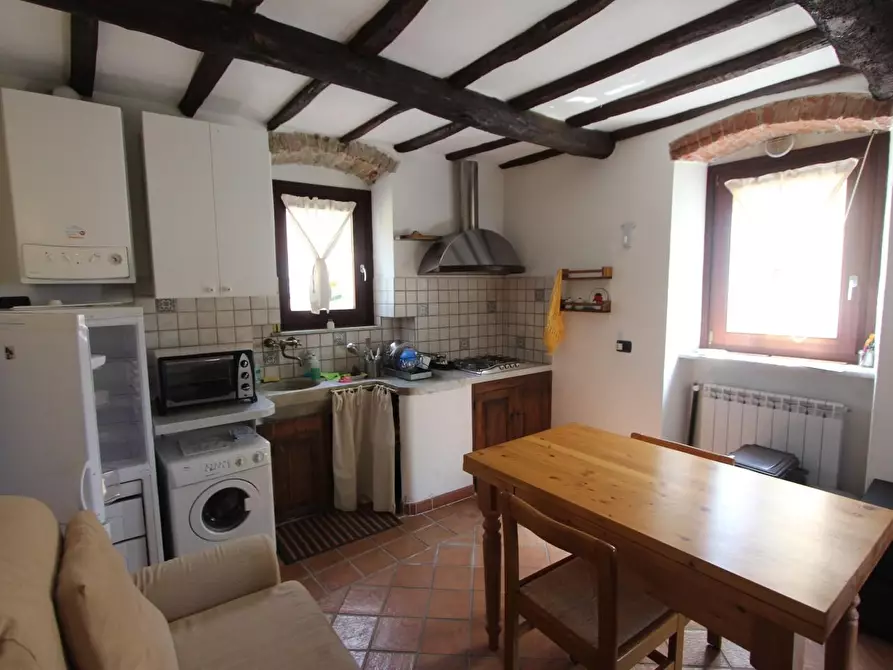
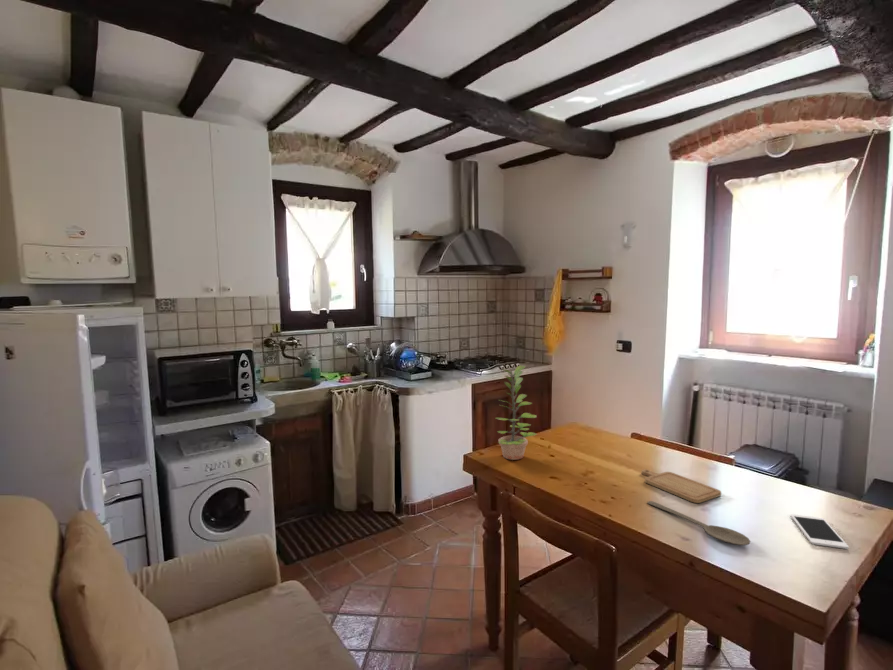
+ chopping board [641,468,722,504]
+ cell phone [790,513,850,550]
+ wooden spoon [646,500,751,546]
+ plant [495,364,538,461]
